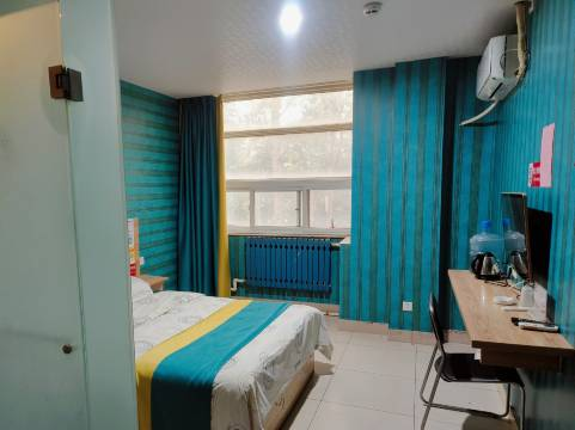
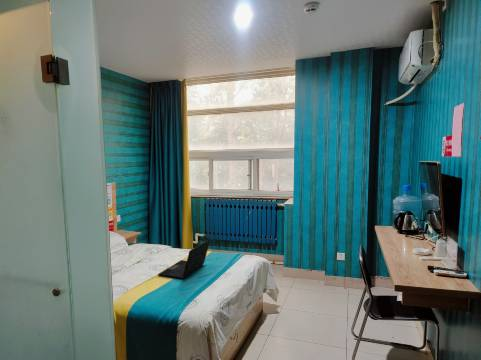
+ laptop [157,238,211,280]
